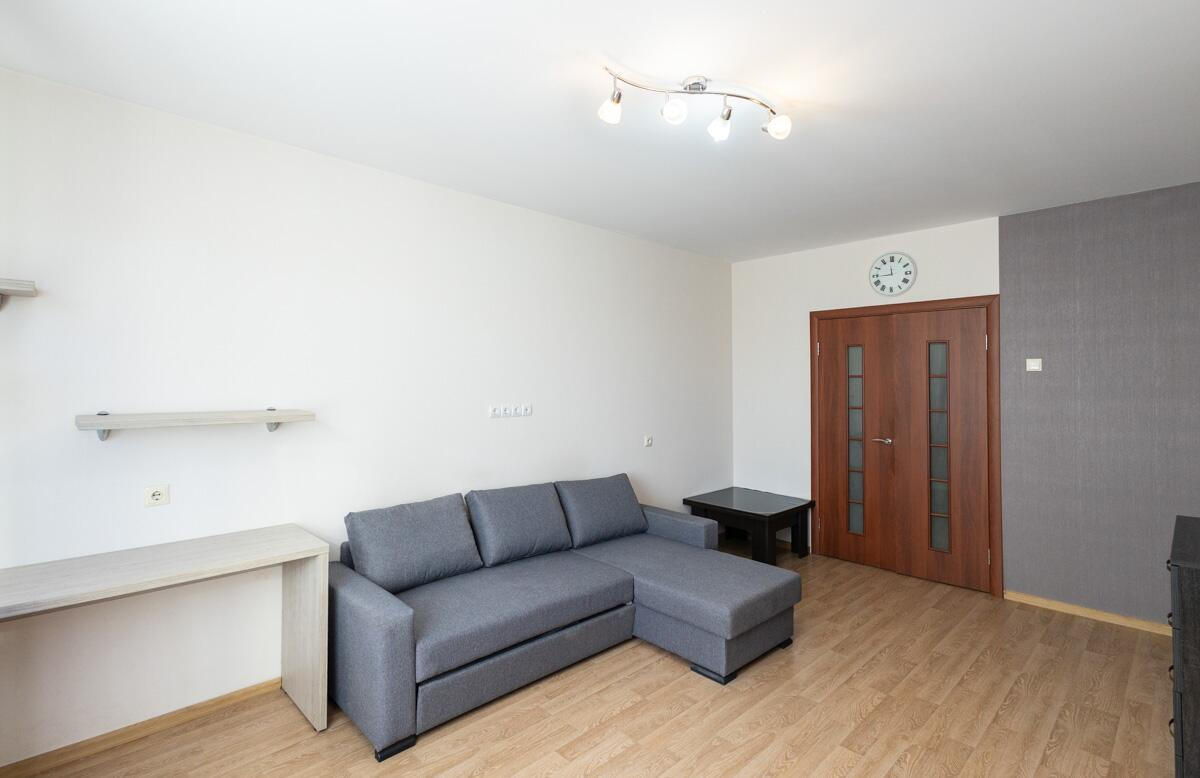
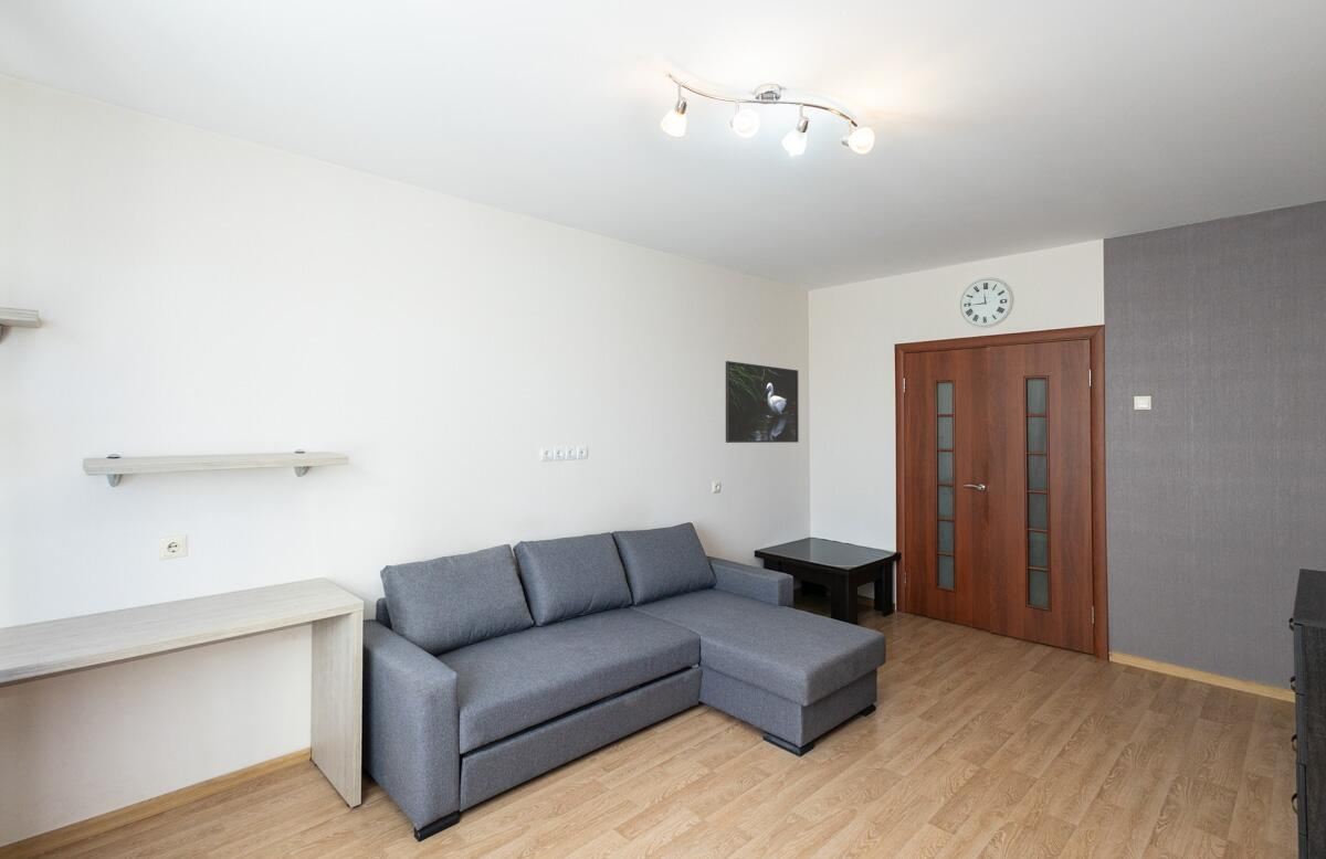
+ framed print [725,360,800,444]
